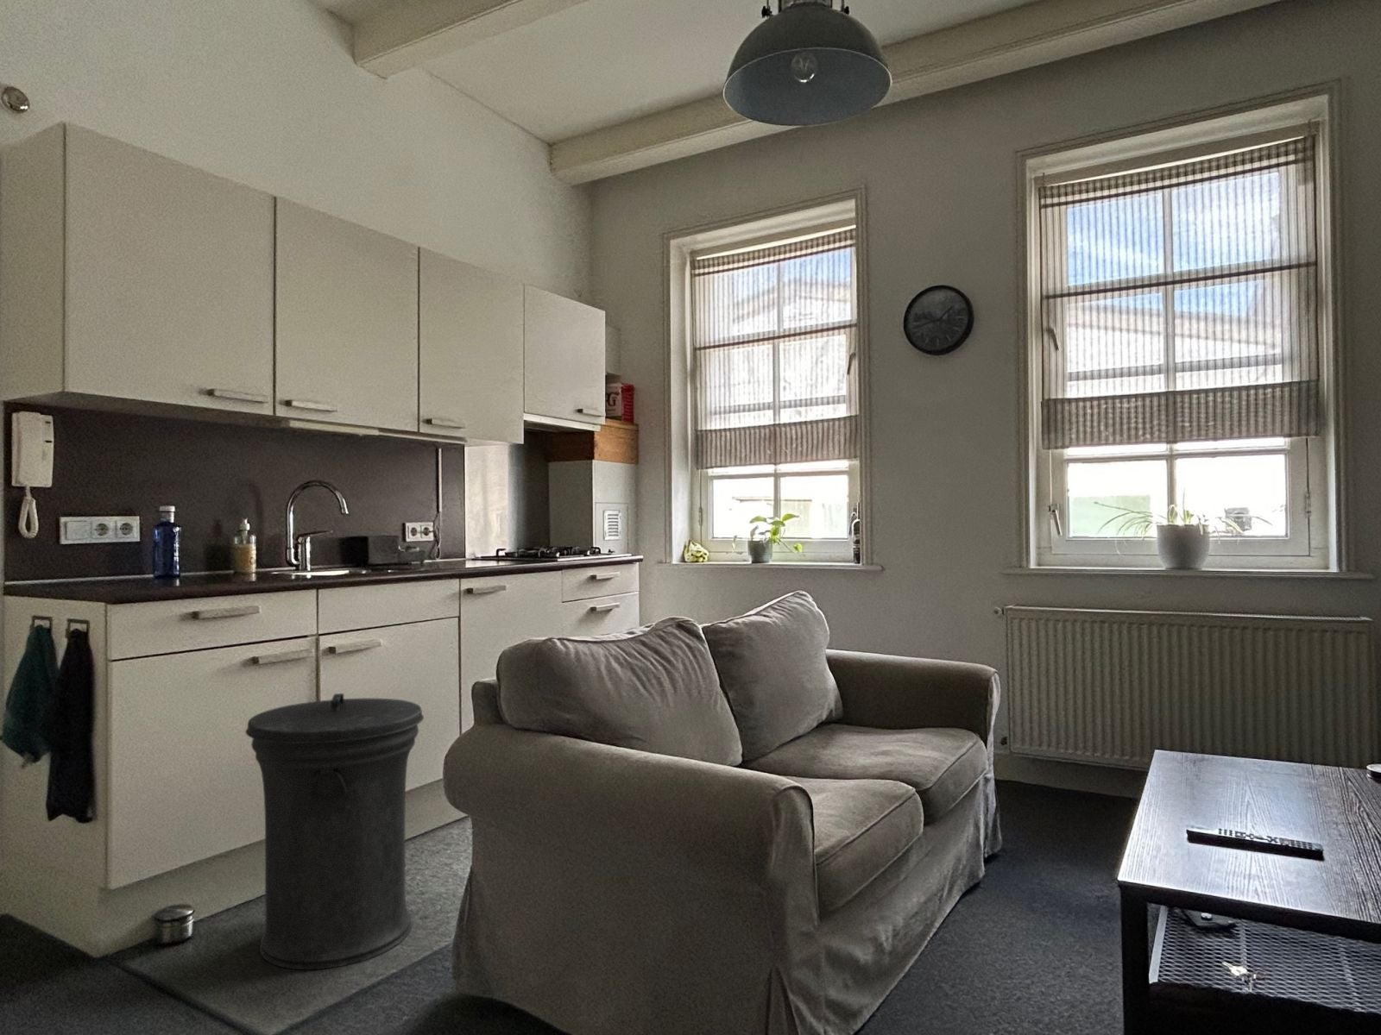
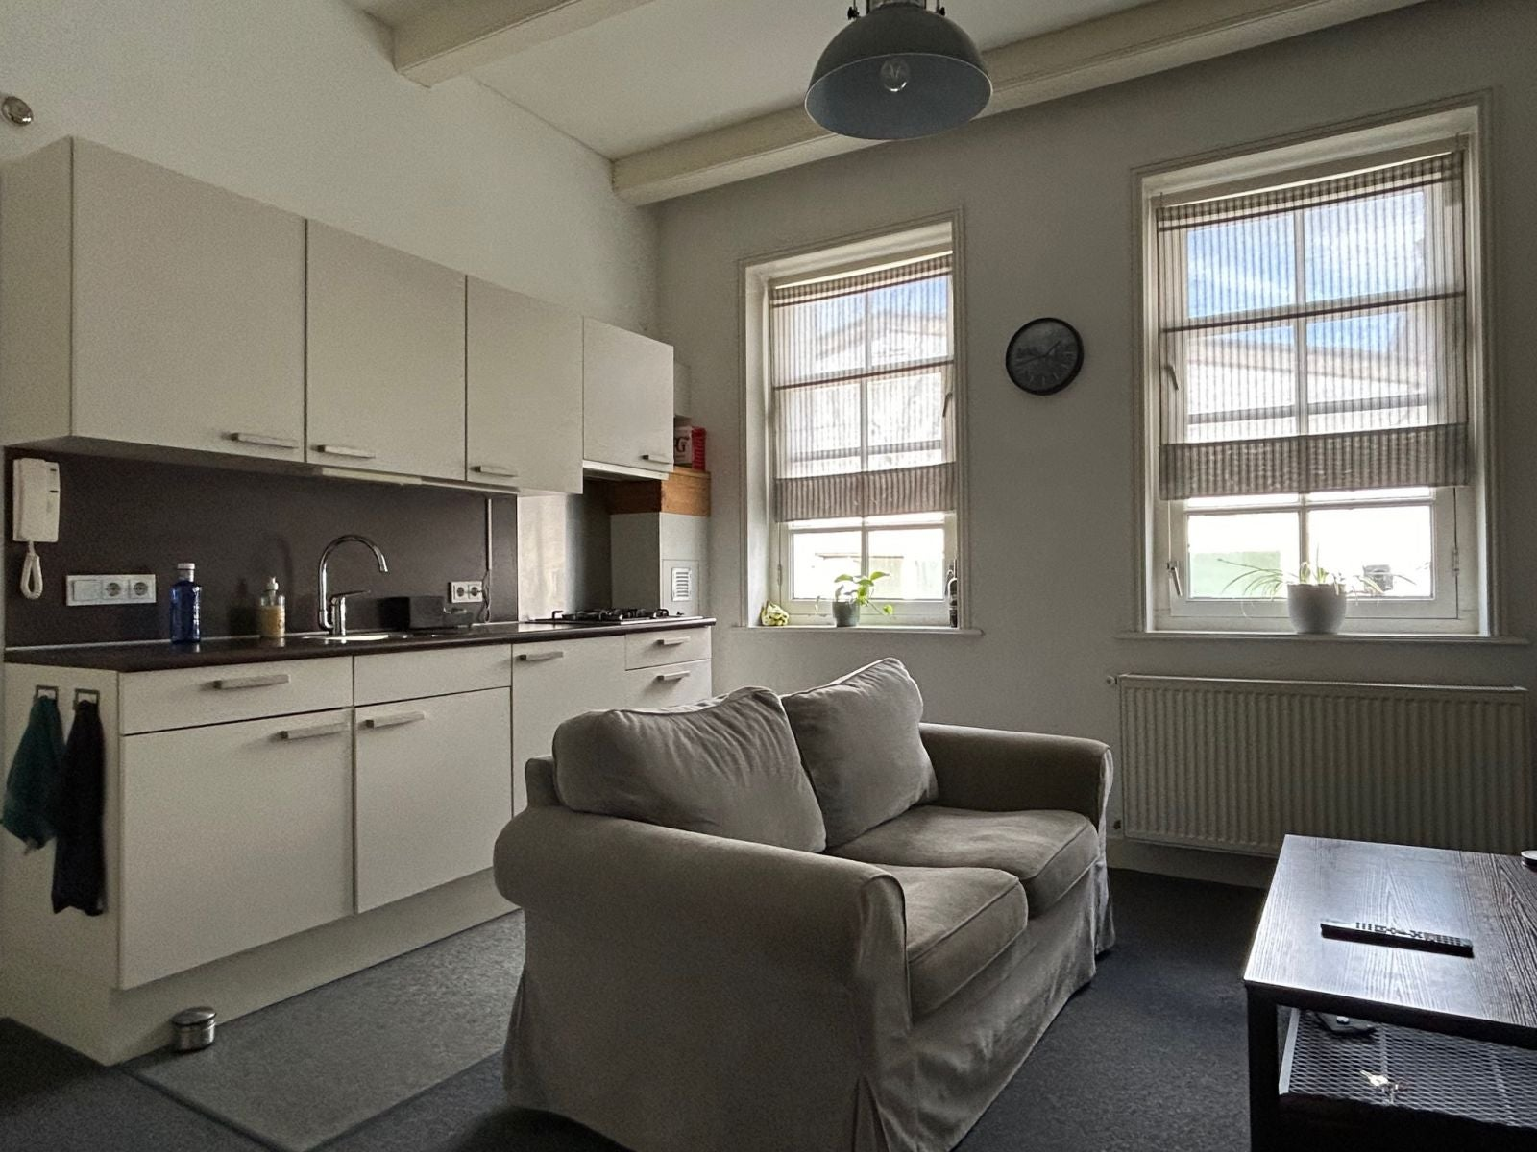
- trash can [245,693,425,971]
